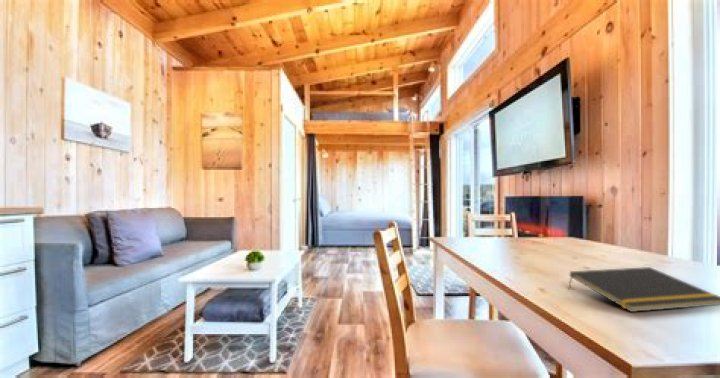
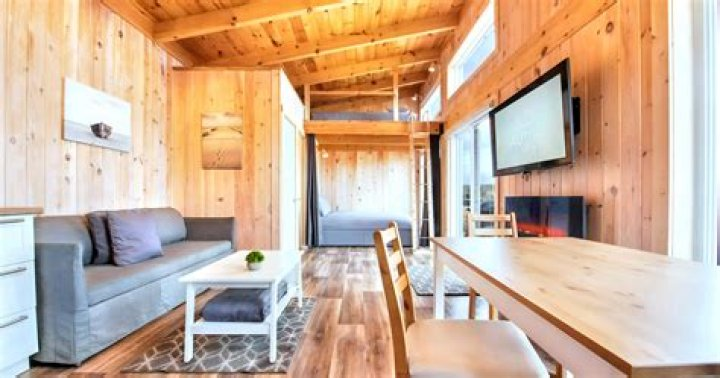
- notepad [567,266,720,313]
